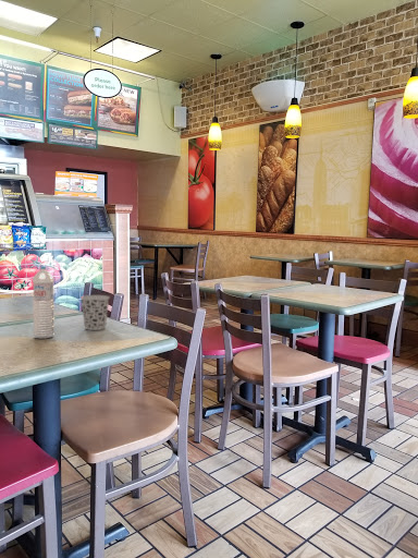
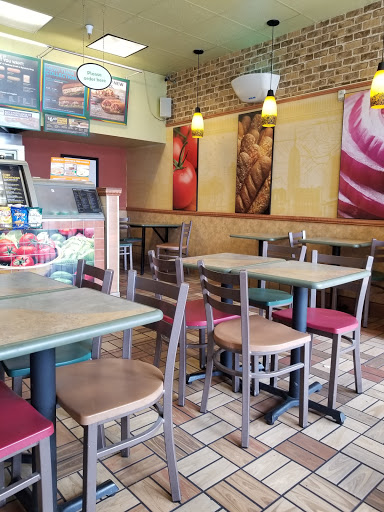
- cup [79,294,111,331]
- water bottle [32,265,56,340]
